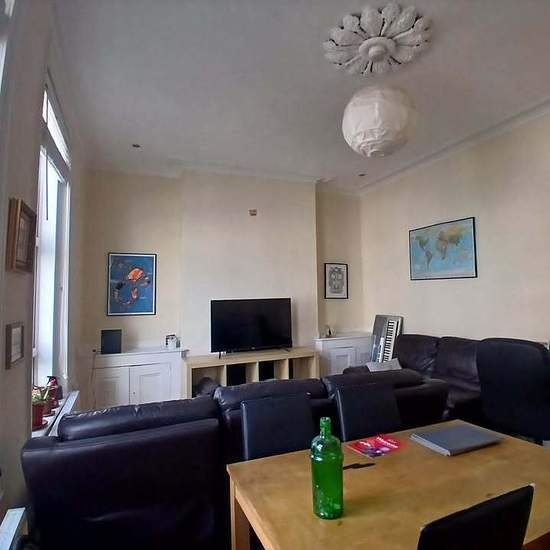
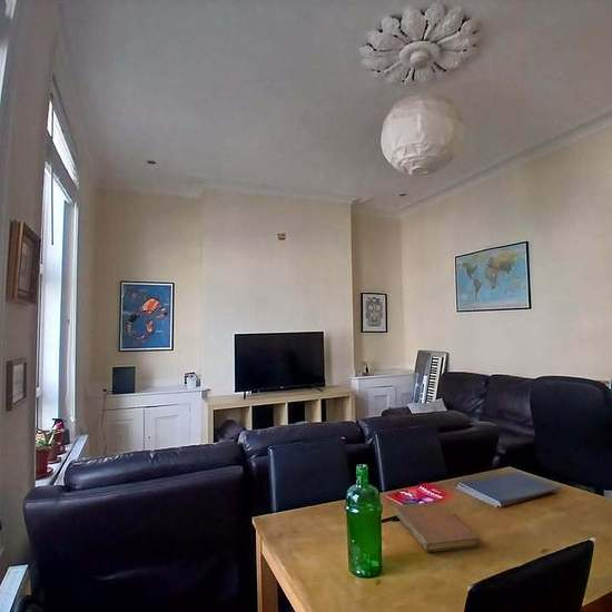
+ notebook [392,502,478,553]
